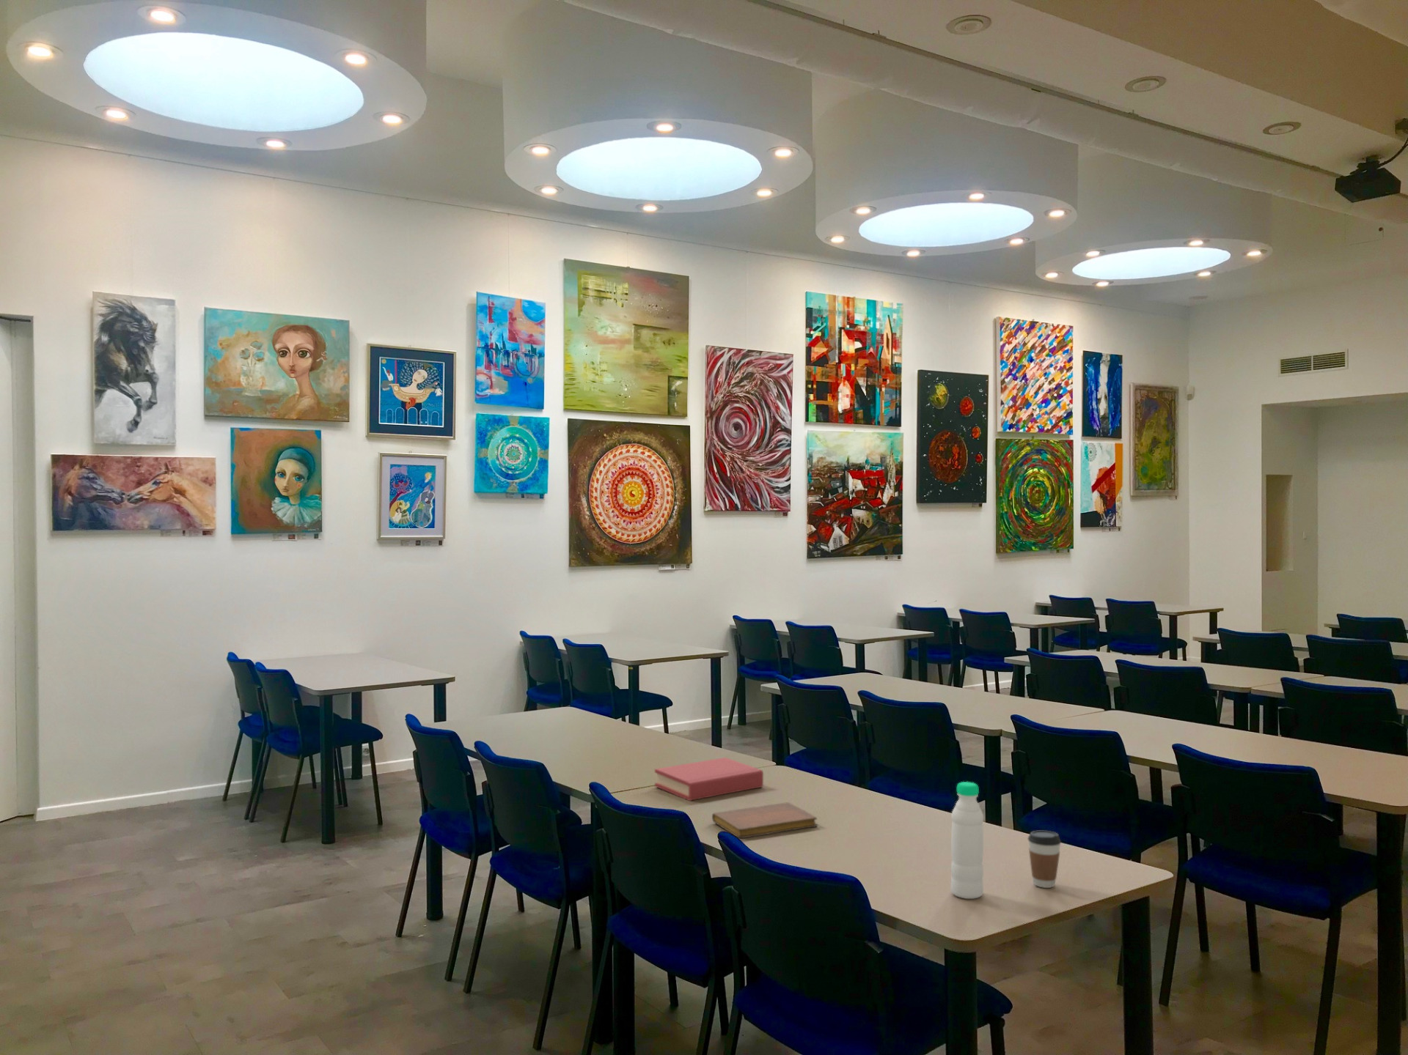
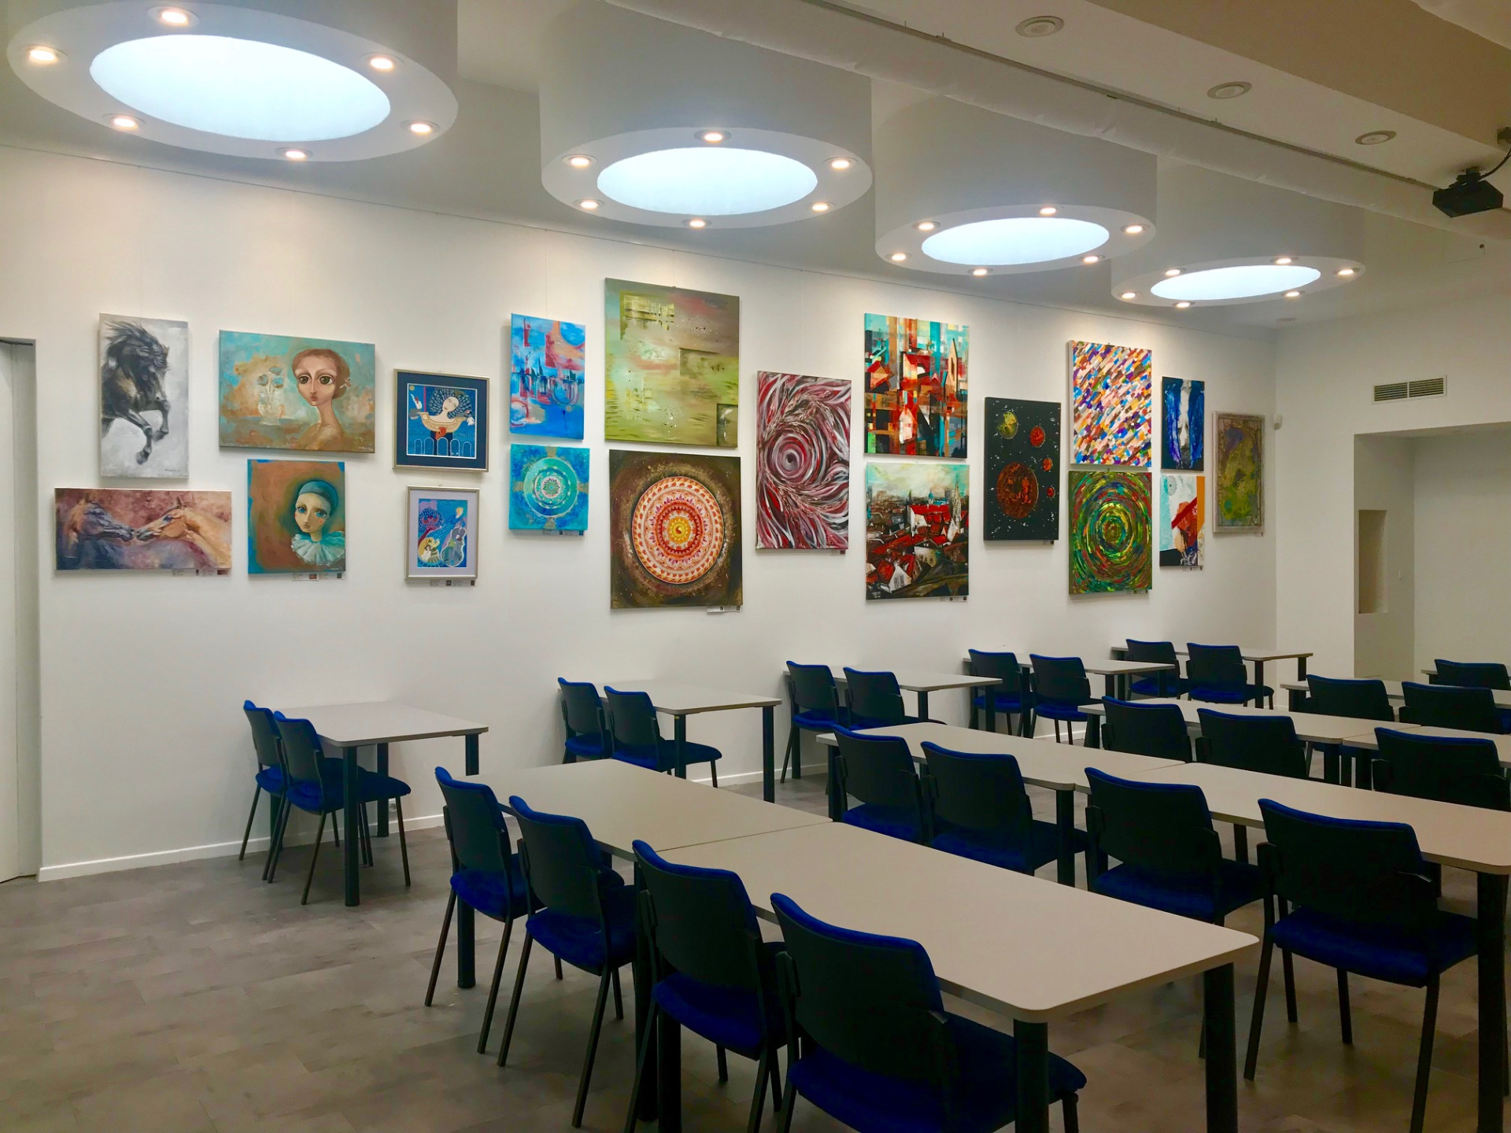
- notebook [712,801,818,839]
- water bottle [950,781,984,900]
- hardback book [654,757,764,801]
- coffee cup [1028,830,1062,889]
